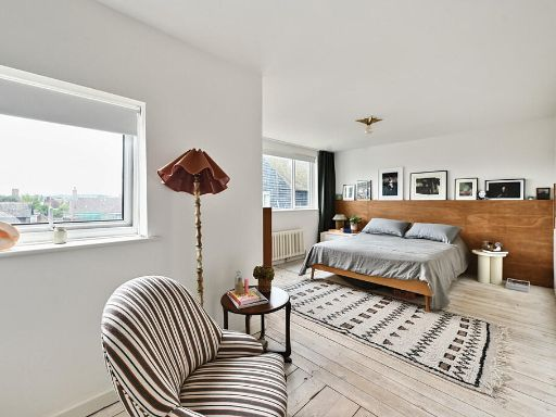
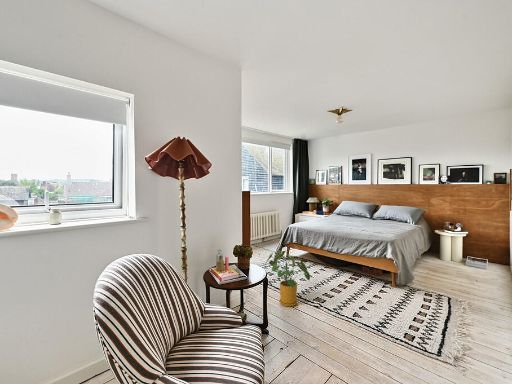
+ house plant [264,249,311,307]
